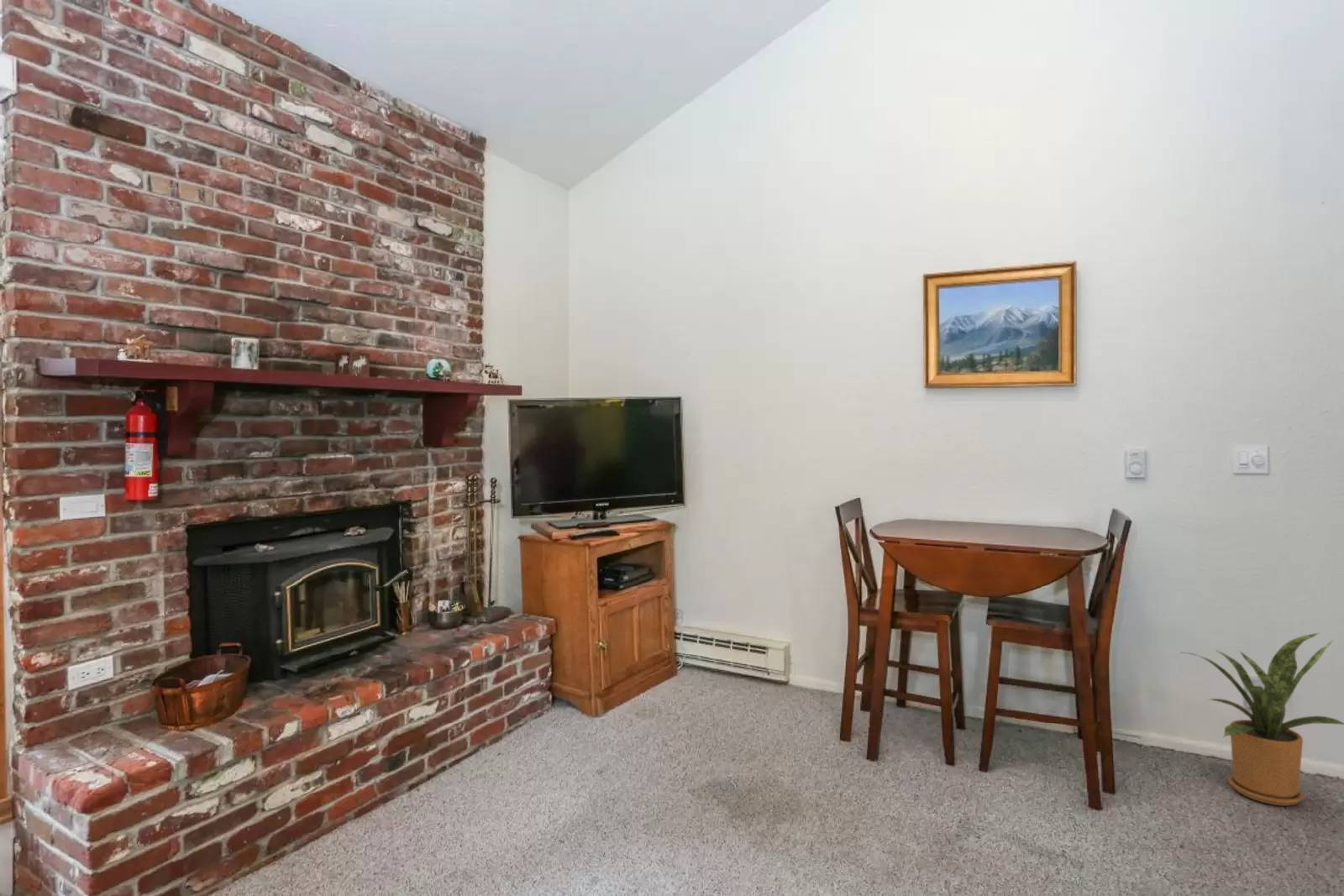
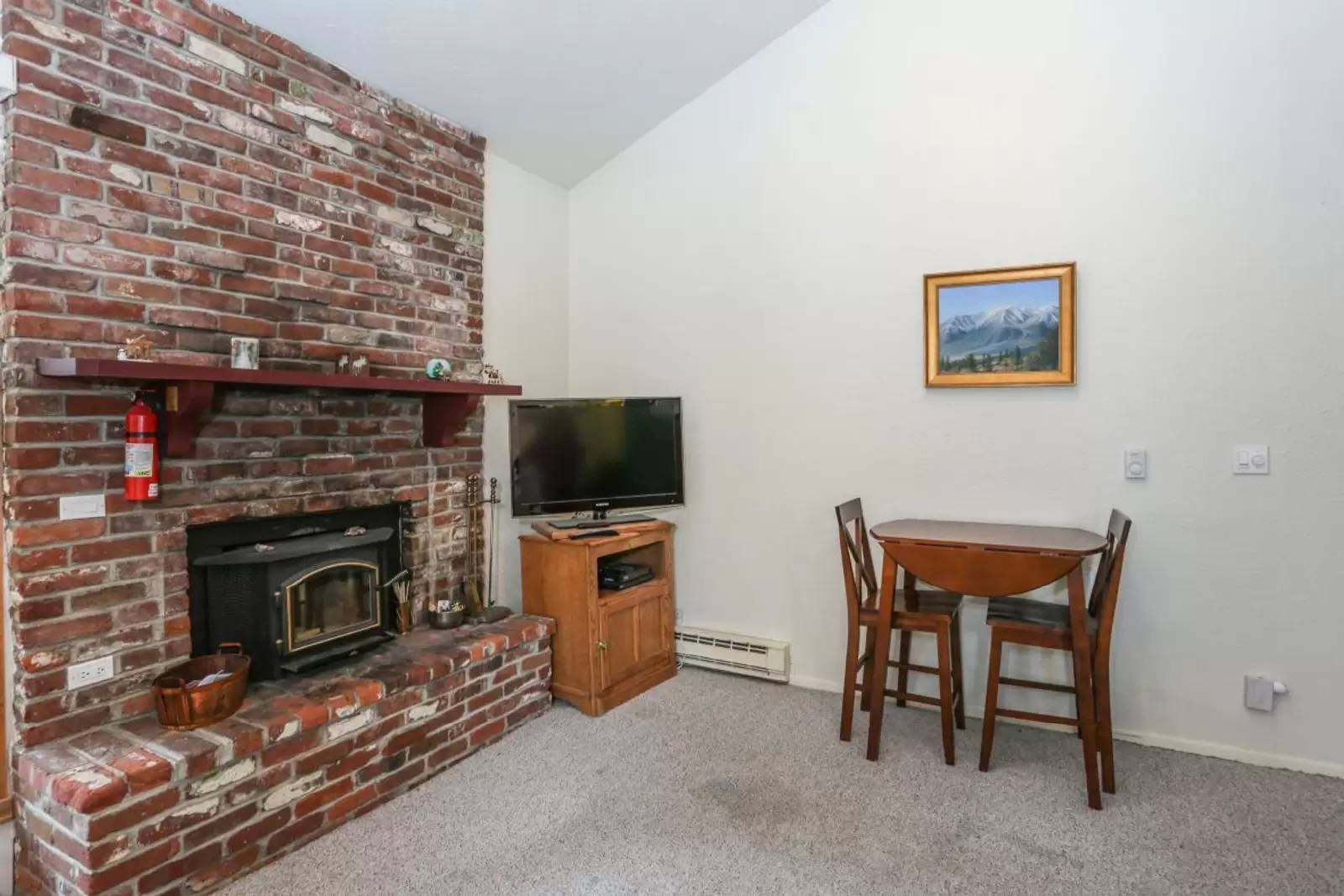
- house plant [1181,632,1344,807]
